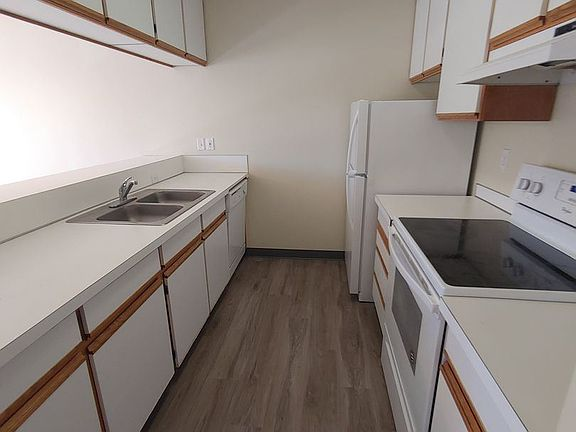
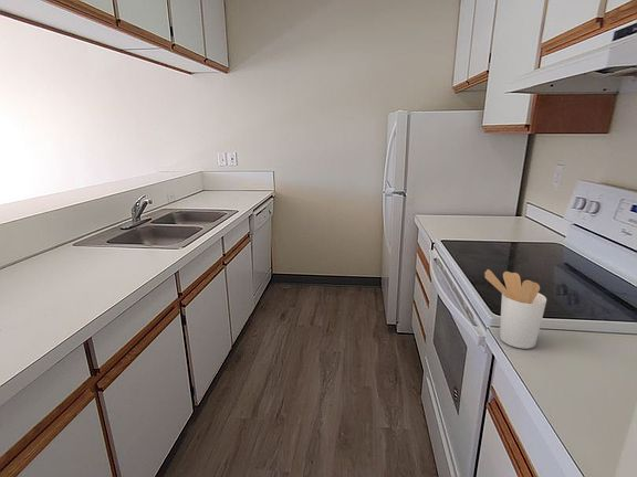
+ utensil holder [483,268,547,350]
